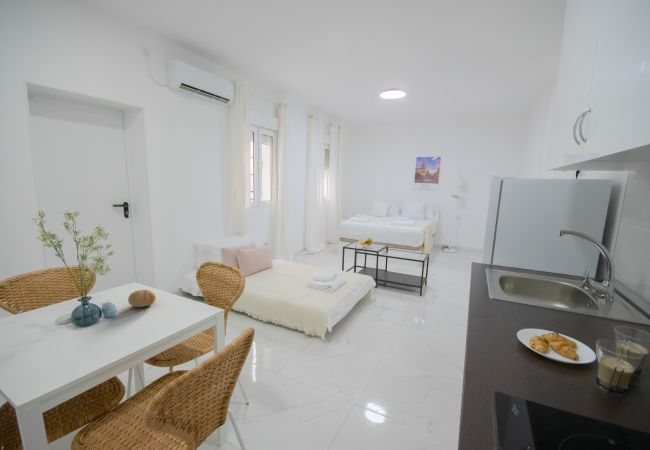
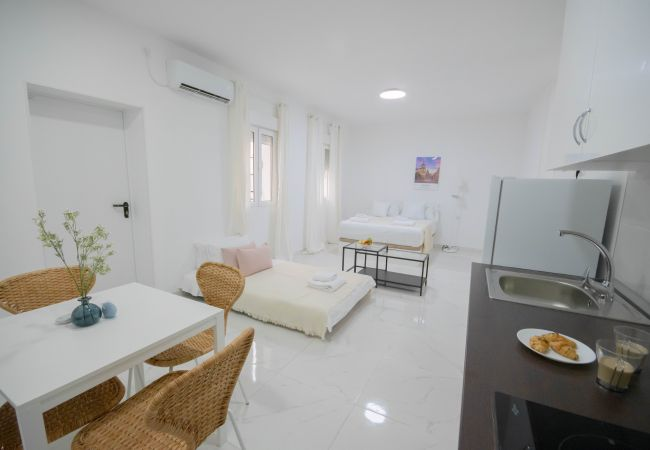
- fruit [127,289,157,308]
